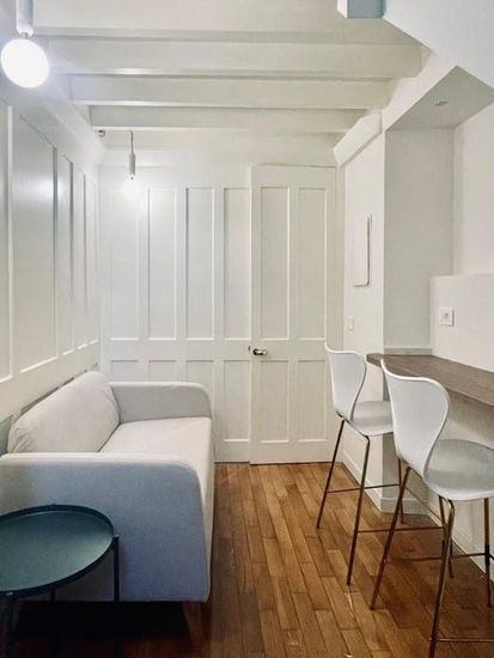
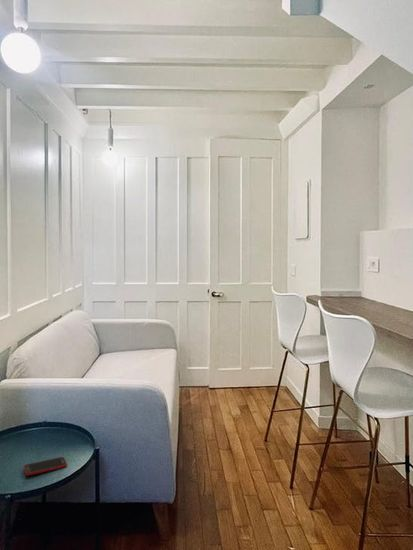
+ cell phone [23,456,68,477]
